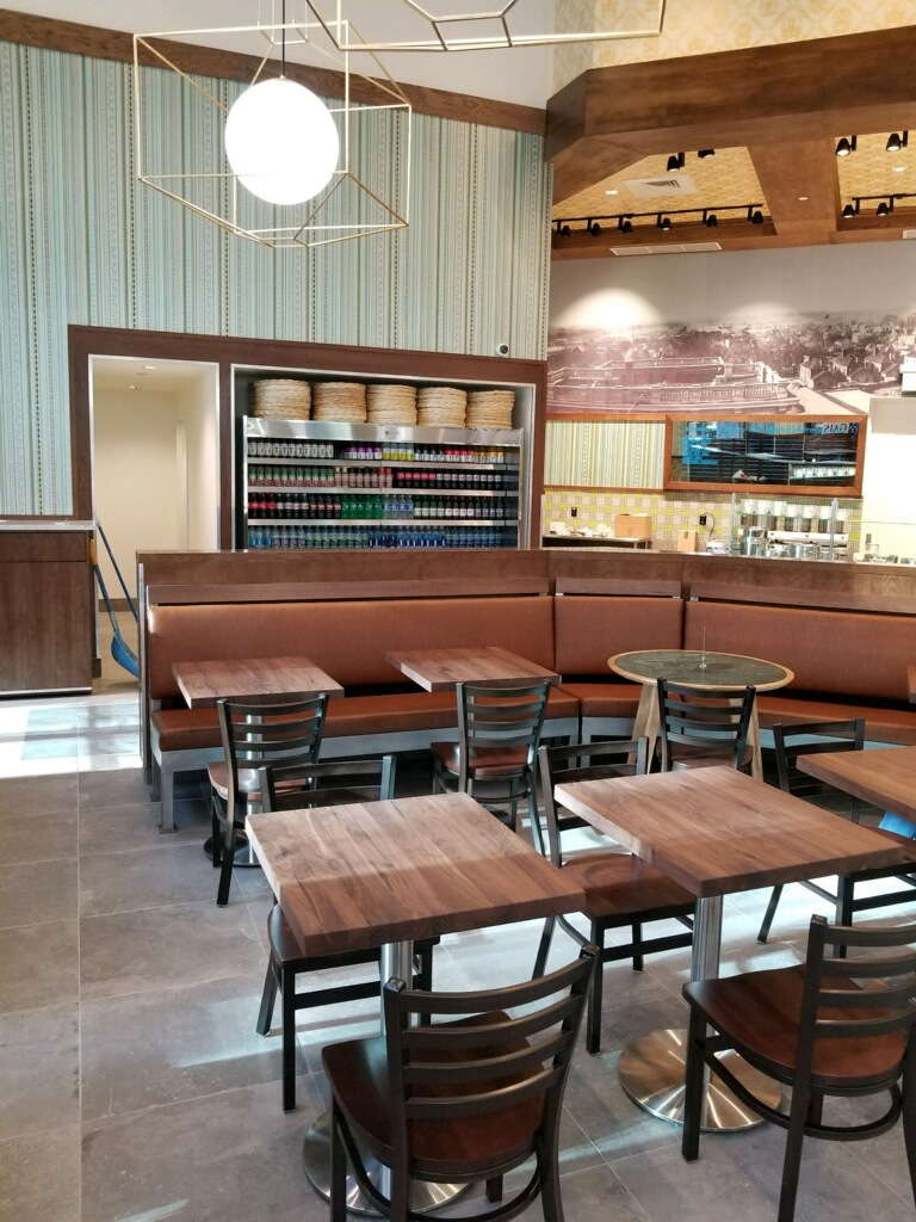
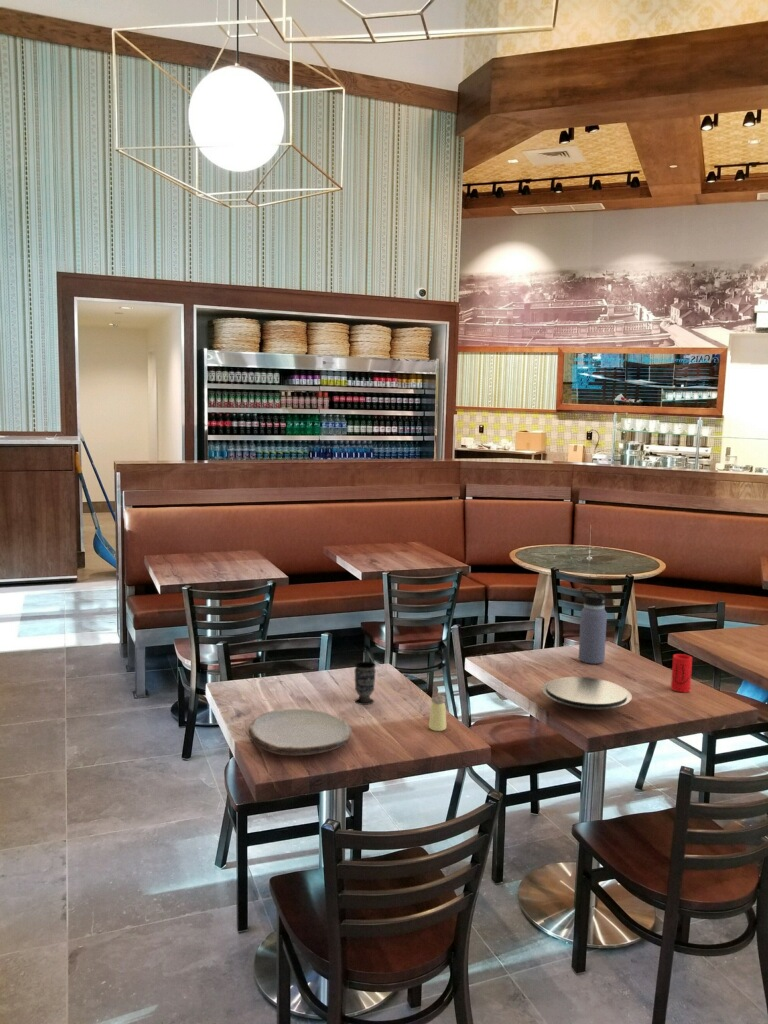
+ cup [670,653,693,693]
+ plate [541,676,633,711]
+ saltshaker [428,693,447,732]
+ plate [247,708,353,756]
+ cup [353,661,377,706]
+ water bottle [578,586,608,665]
